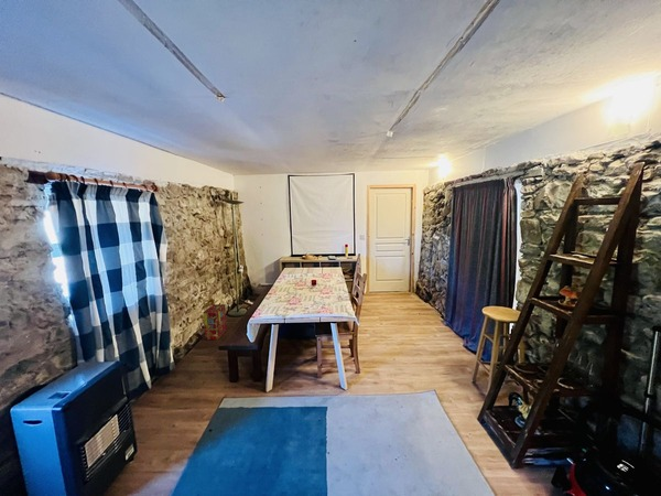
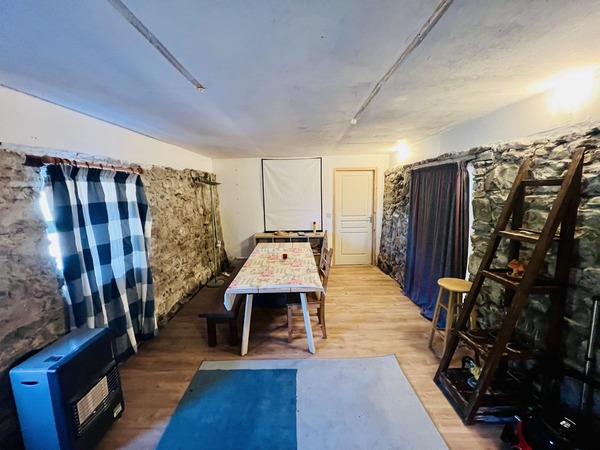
- product box [202,303,228,341]
